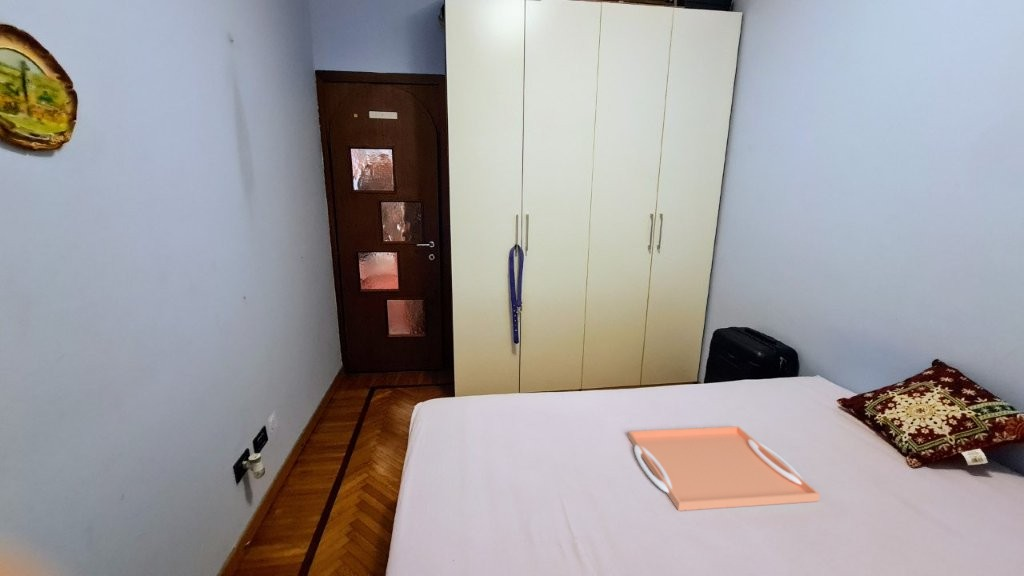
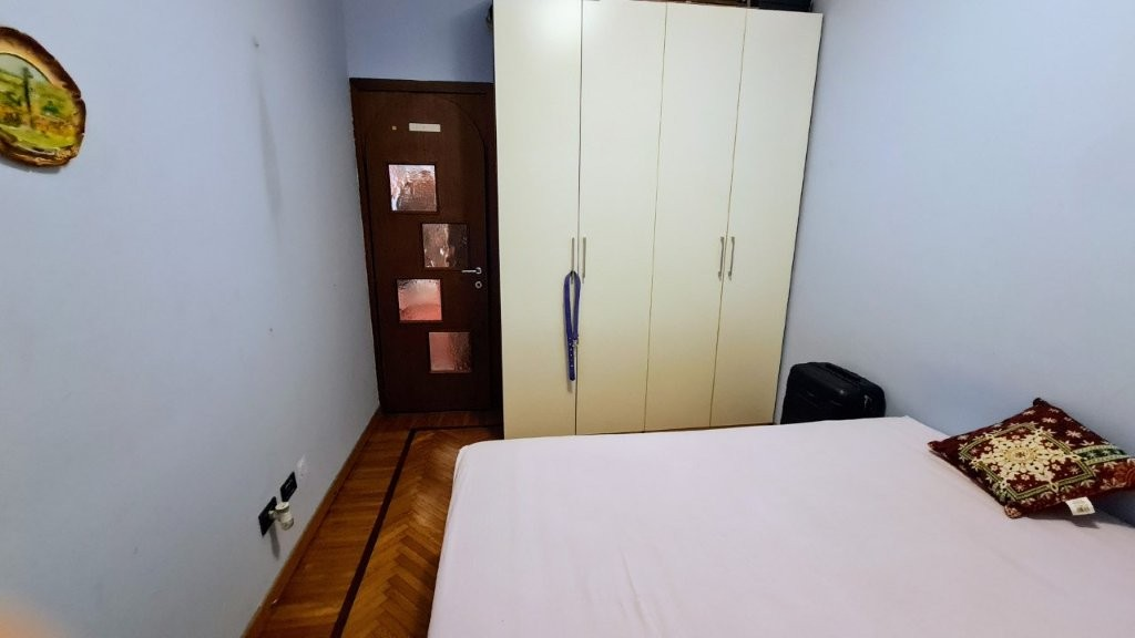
- serving tray [627,425,821,512]
